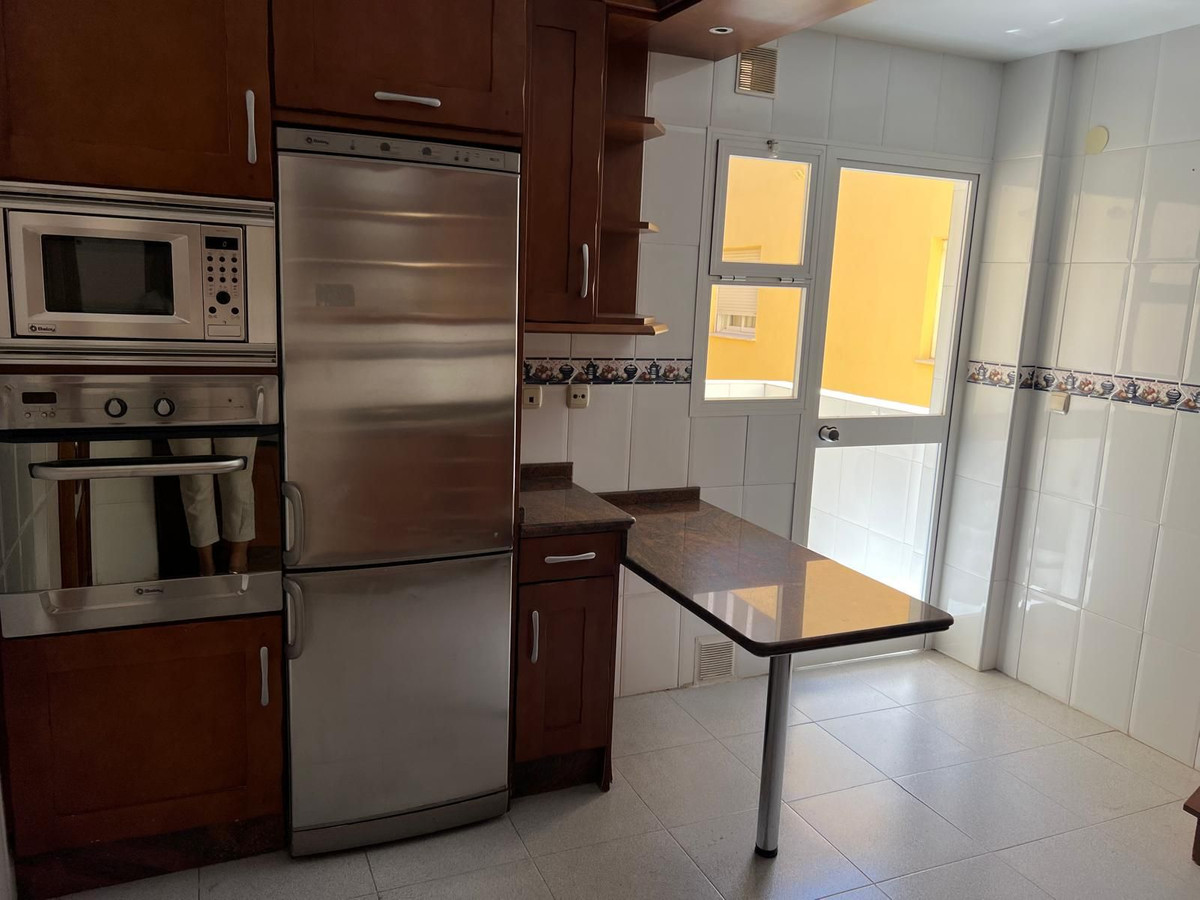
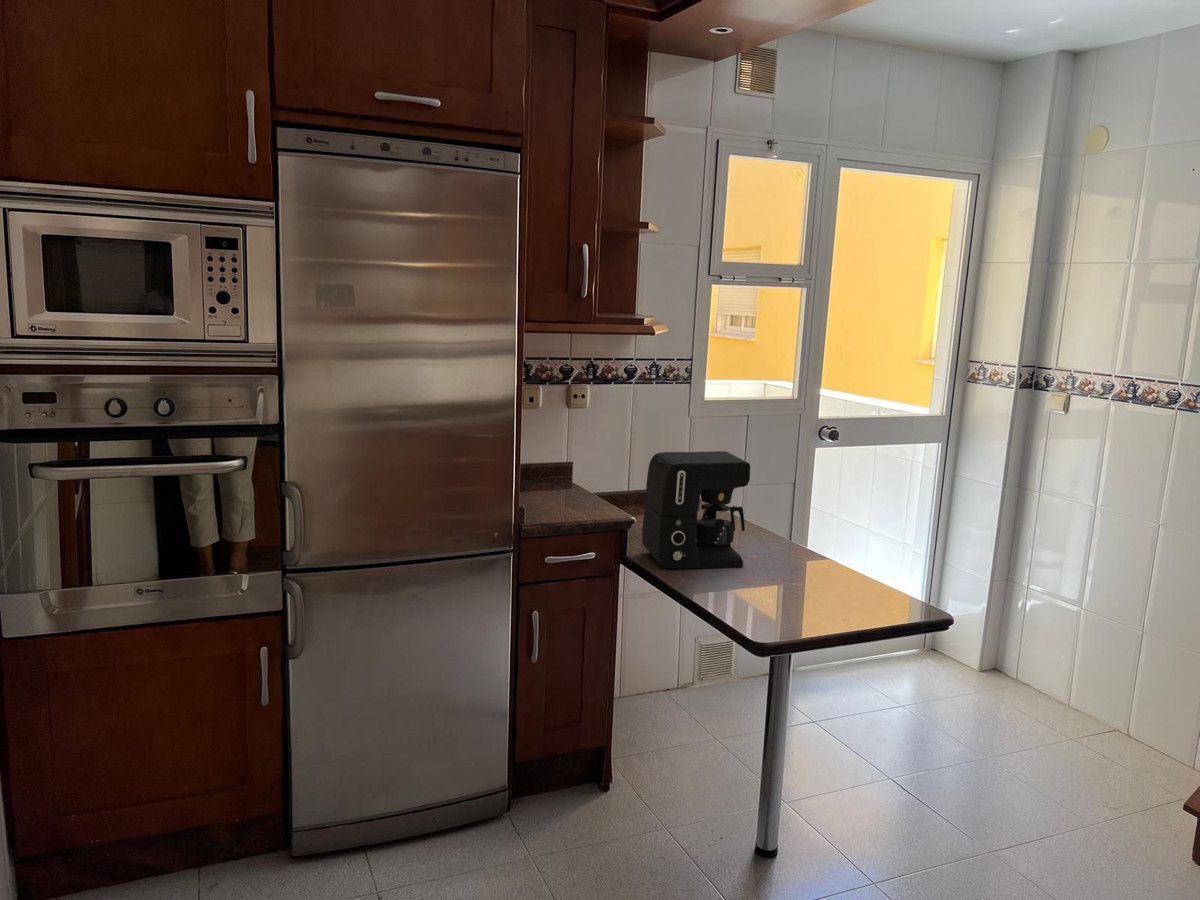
+ coffee maker [641,450,751,569]
